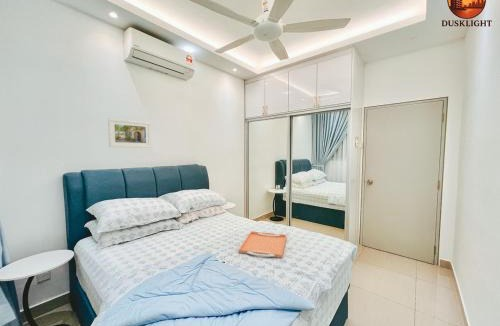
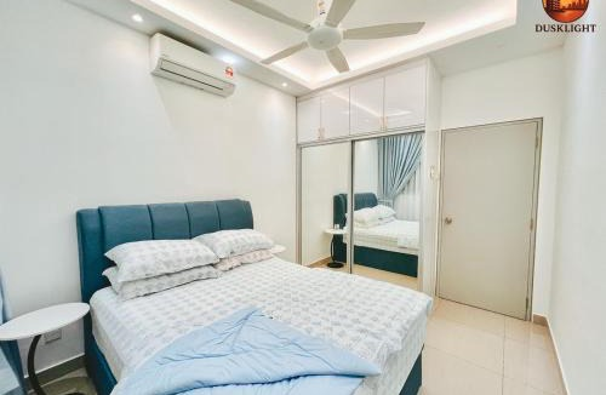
- serving tray [238,230,287,259]
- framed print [107,117,152,149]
